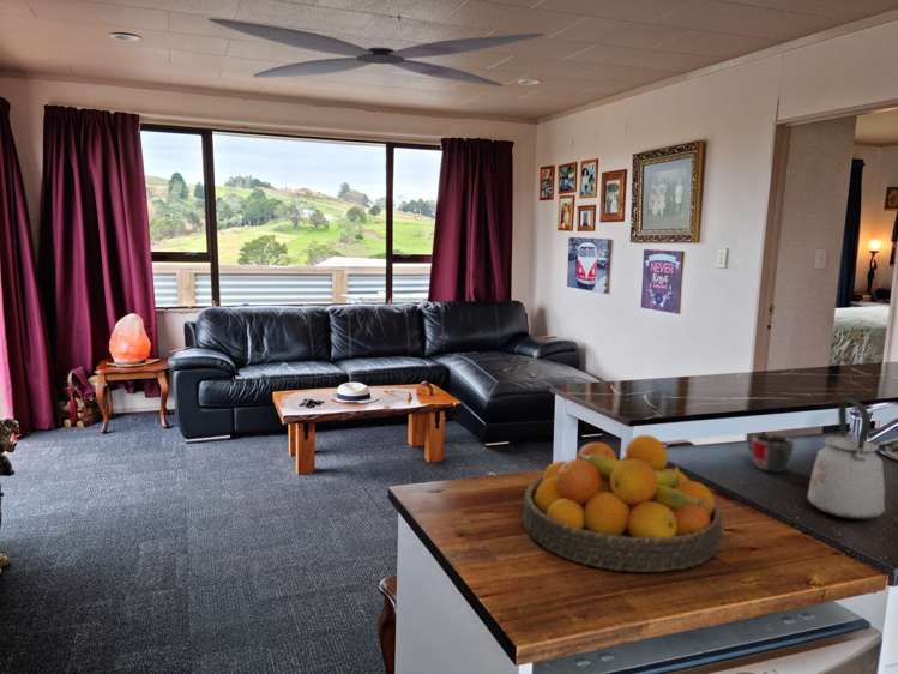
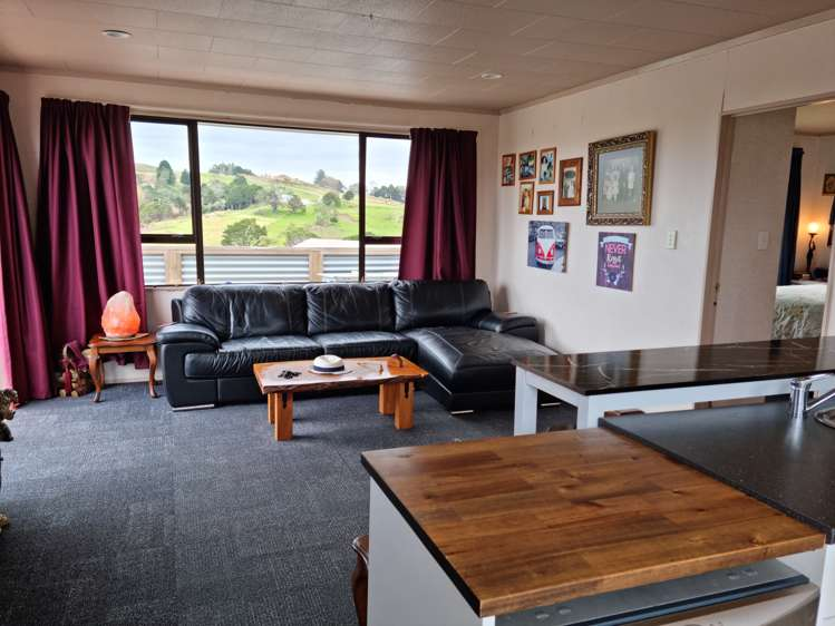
- ceiling fan [207,17,547,88]
- fruit bowl [522,434,723,573]
- mug [747,433,795,474]
- kettle [807,397,886,520]
